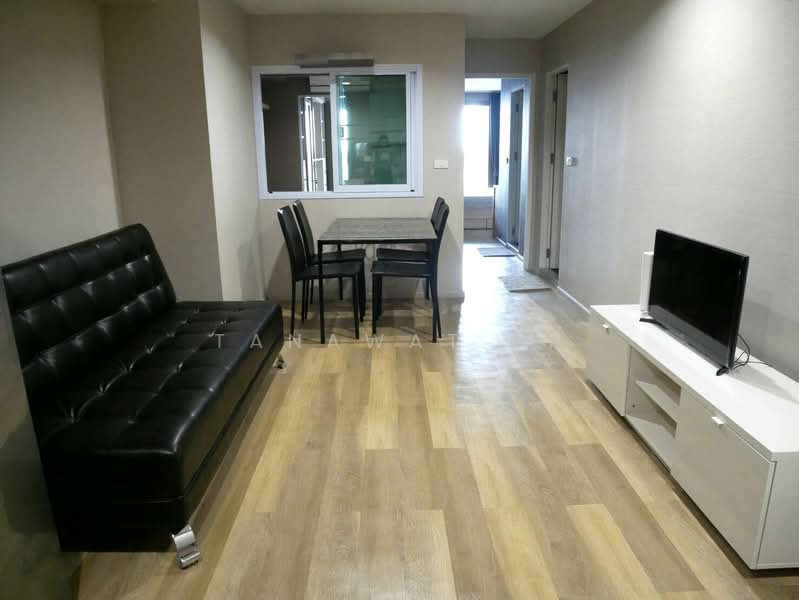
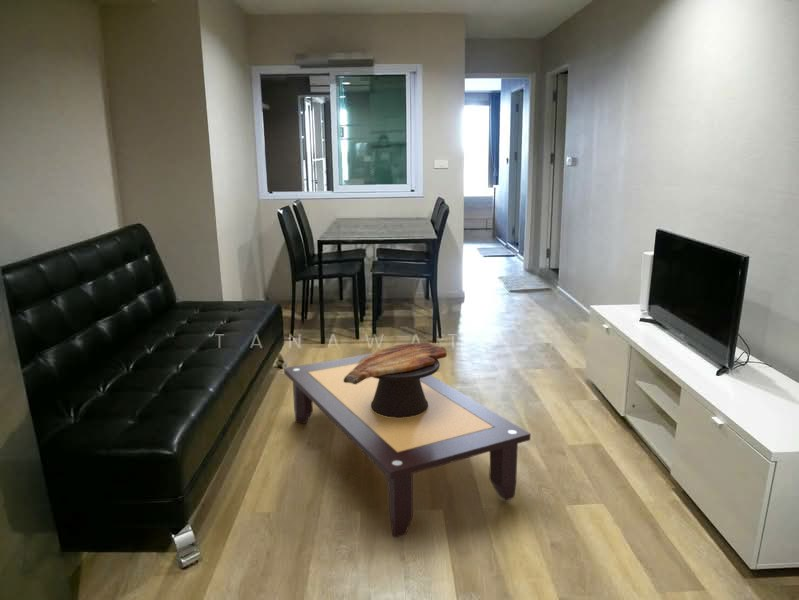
+ coffee table [283,352,532,538]
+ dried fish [343,342,448,418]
